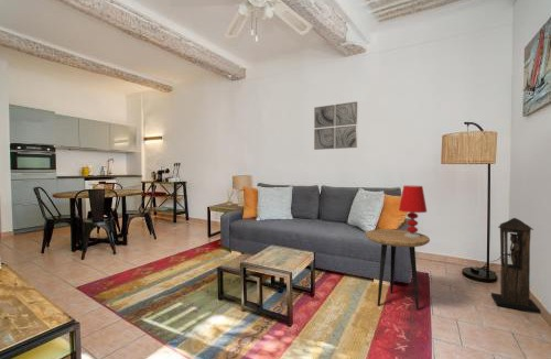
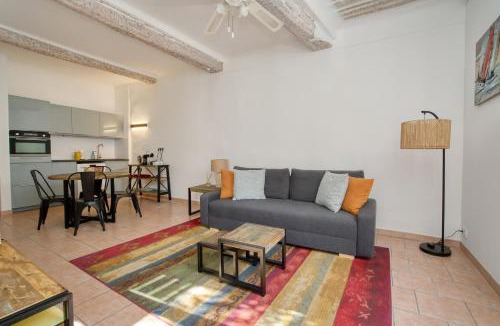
- lantern [490,217,541,315]
- side table [365,228,431,311]
- table lamp [398,185,428,238]
- wall art [313,100,358,151]
